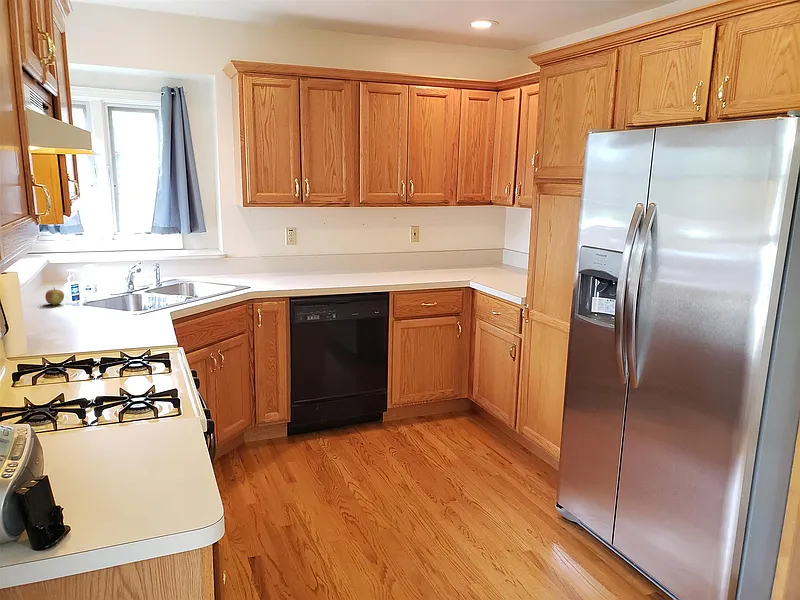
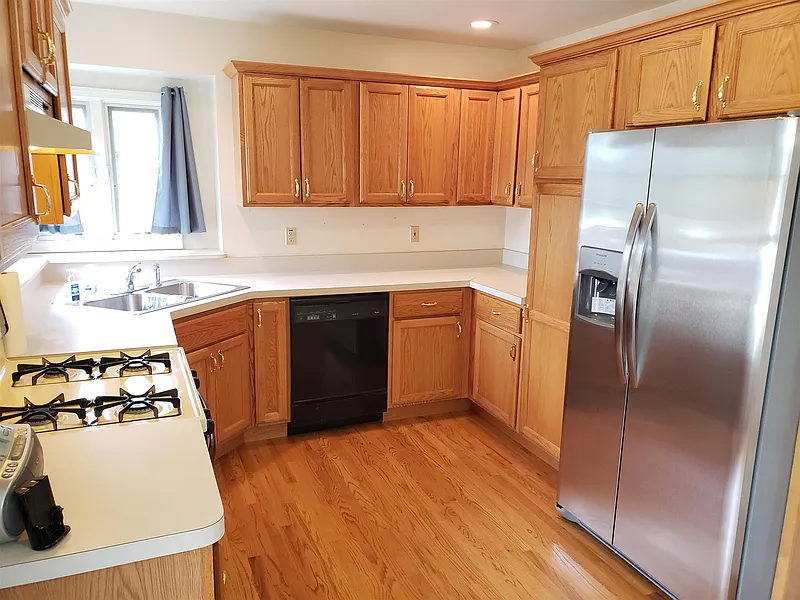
- apple [44,287,65,306]
